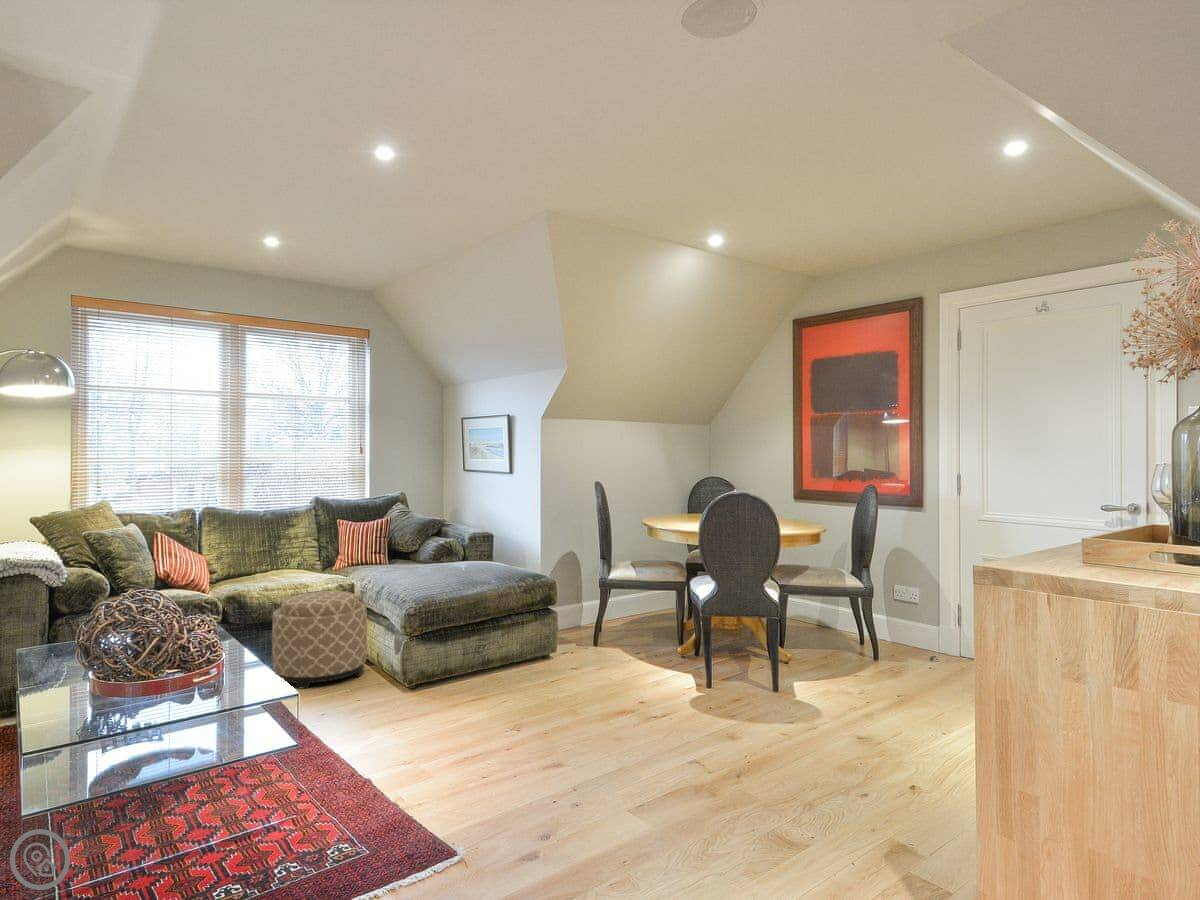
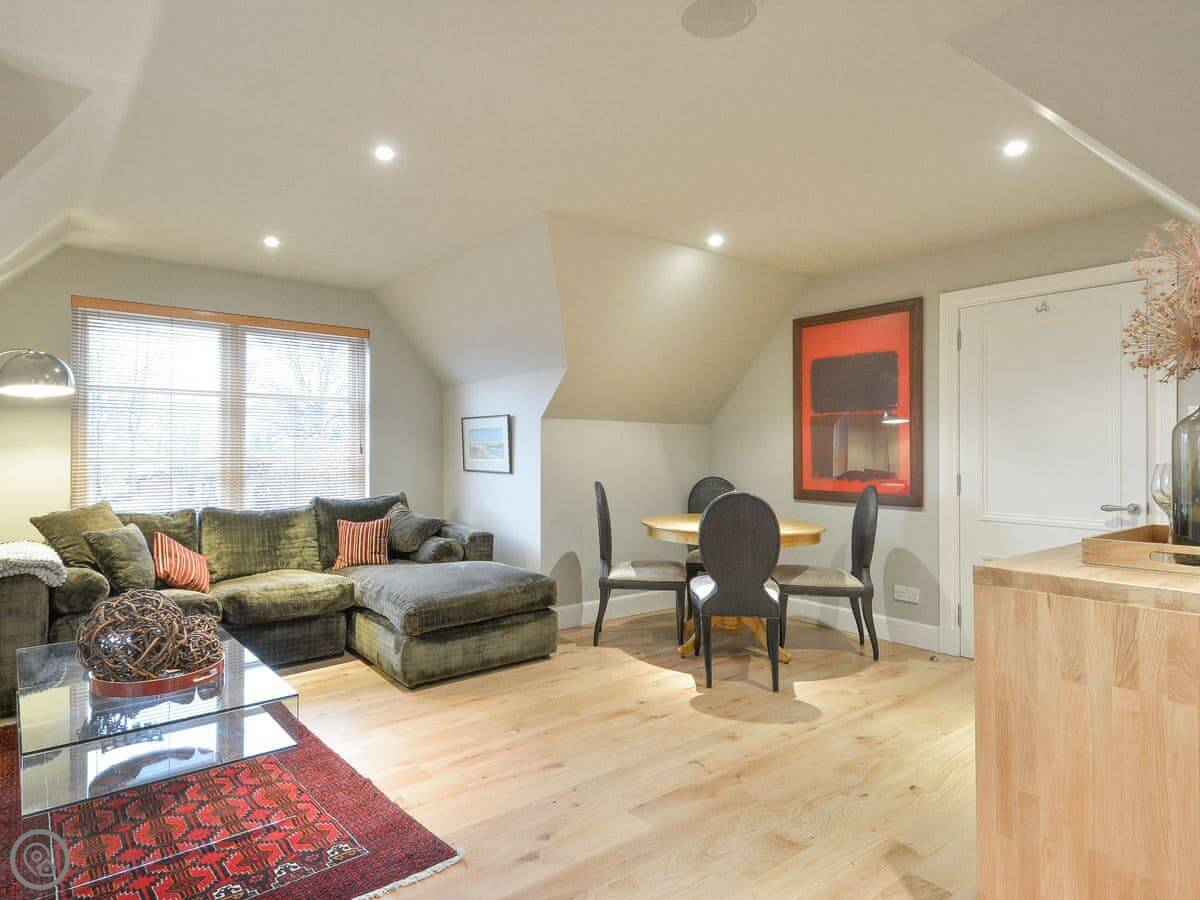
- ottoman [271,590,368,690]
